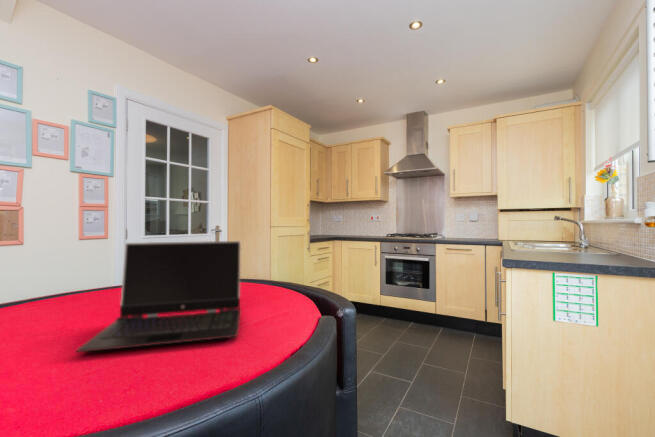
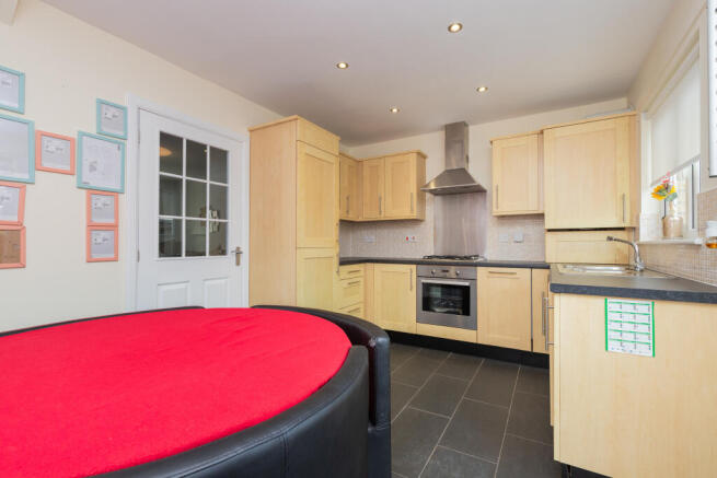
- laptop computer [75,240,242,353]
